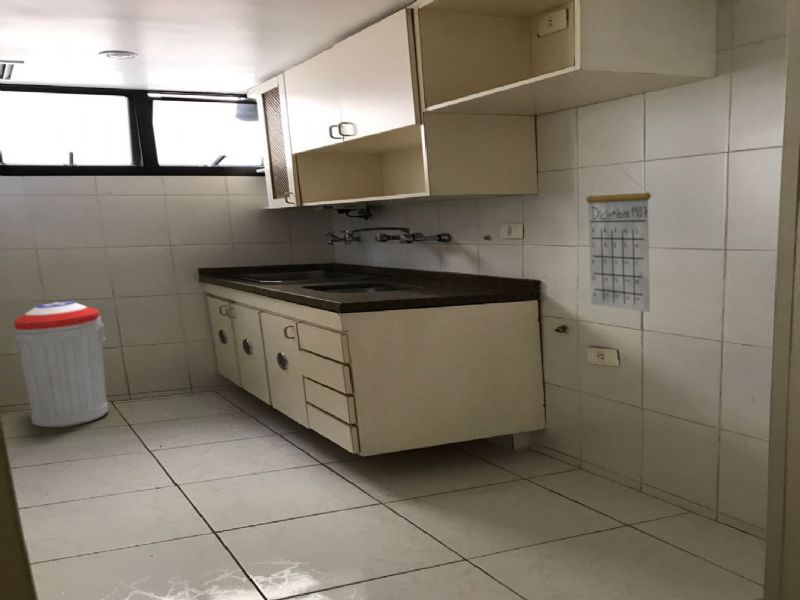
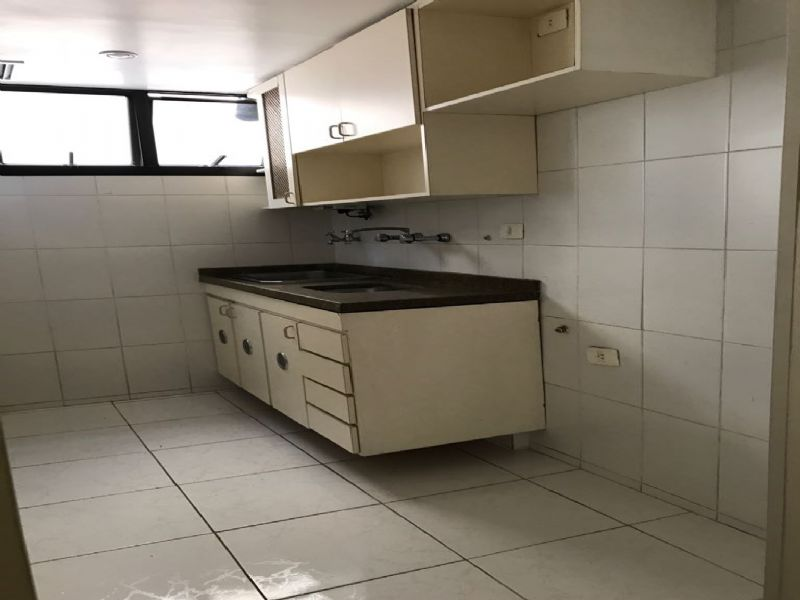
- calendar [585,168,652,313]
- trash can [11,301,109,428]
